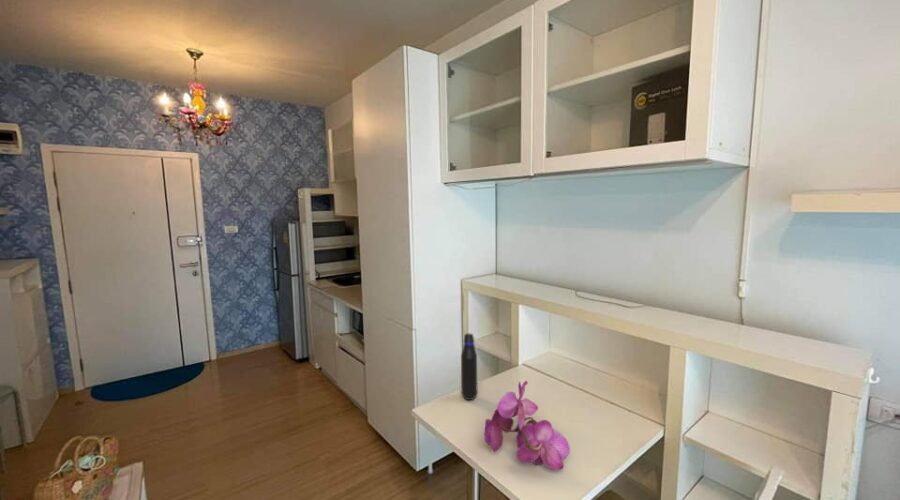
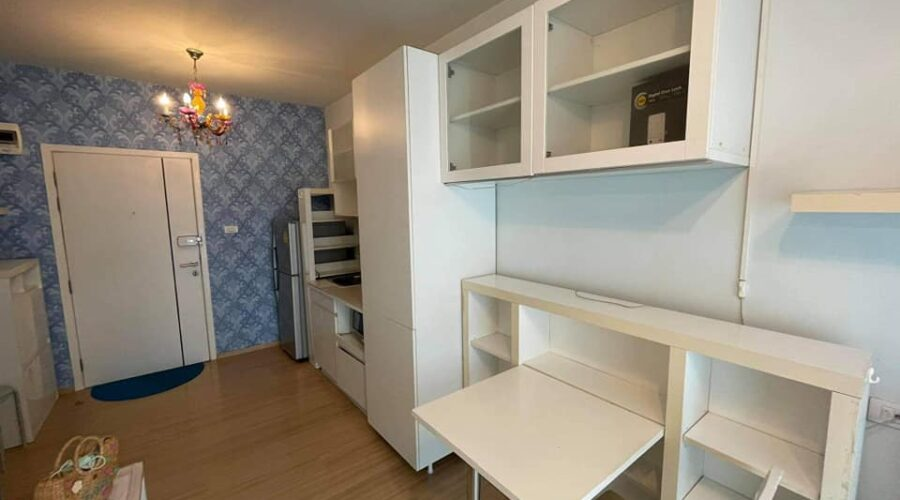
- flower [483,380,571,471]
- water bottle [460,333,478,401]
